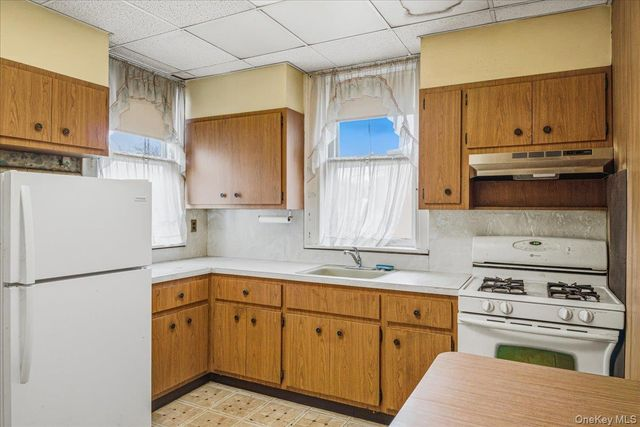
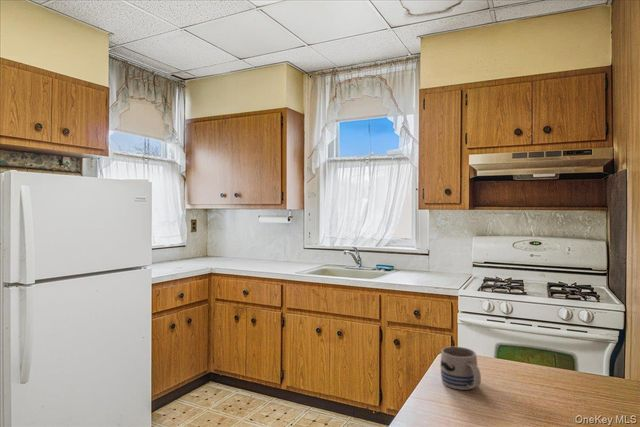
+ mug [439,346,482,390]
